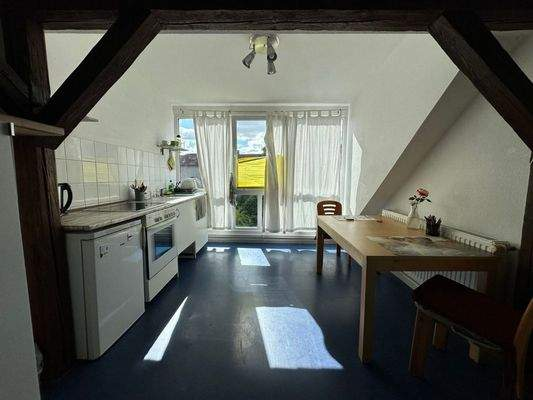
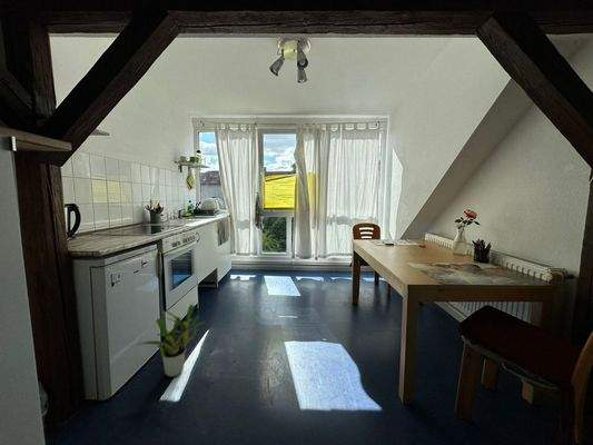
+ potted plant [135,304,206,378]
